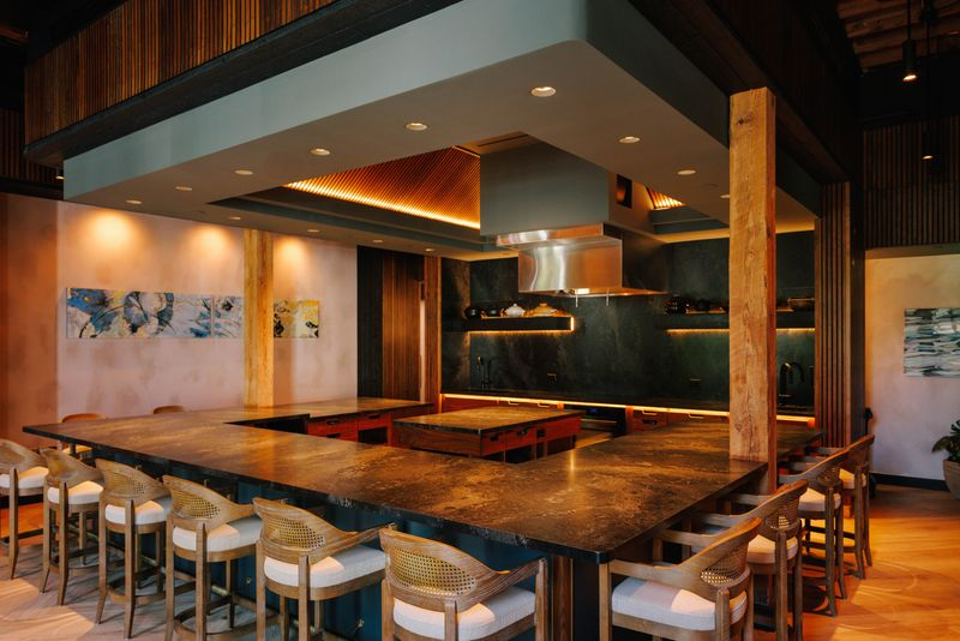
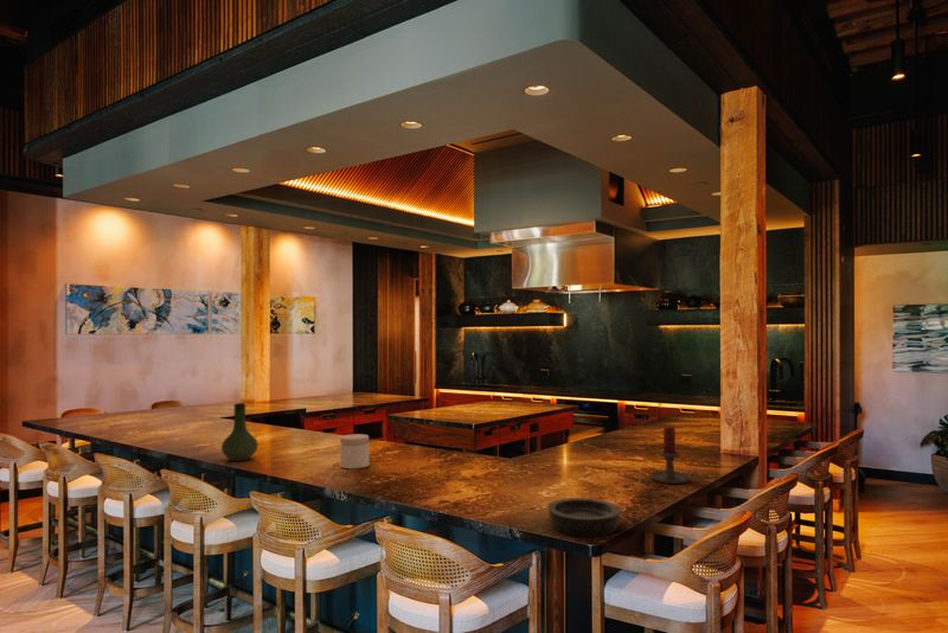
+ jar [339,433,370,469]
+ candle holder [649,426,704,485]
+ vase [220,402,260,462]
+ bowl [546,497,621,538]
